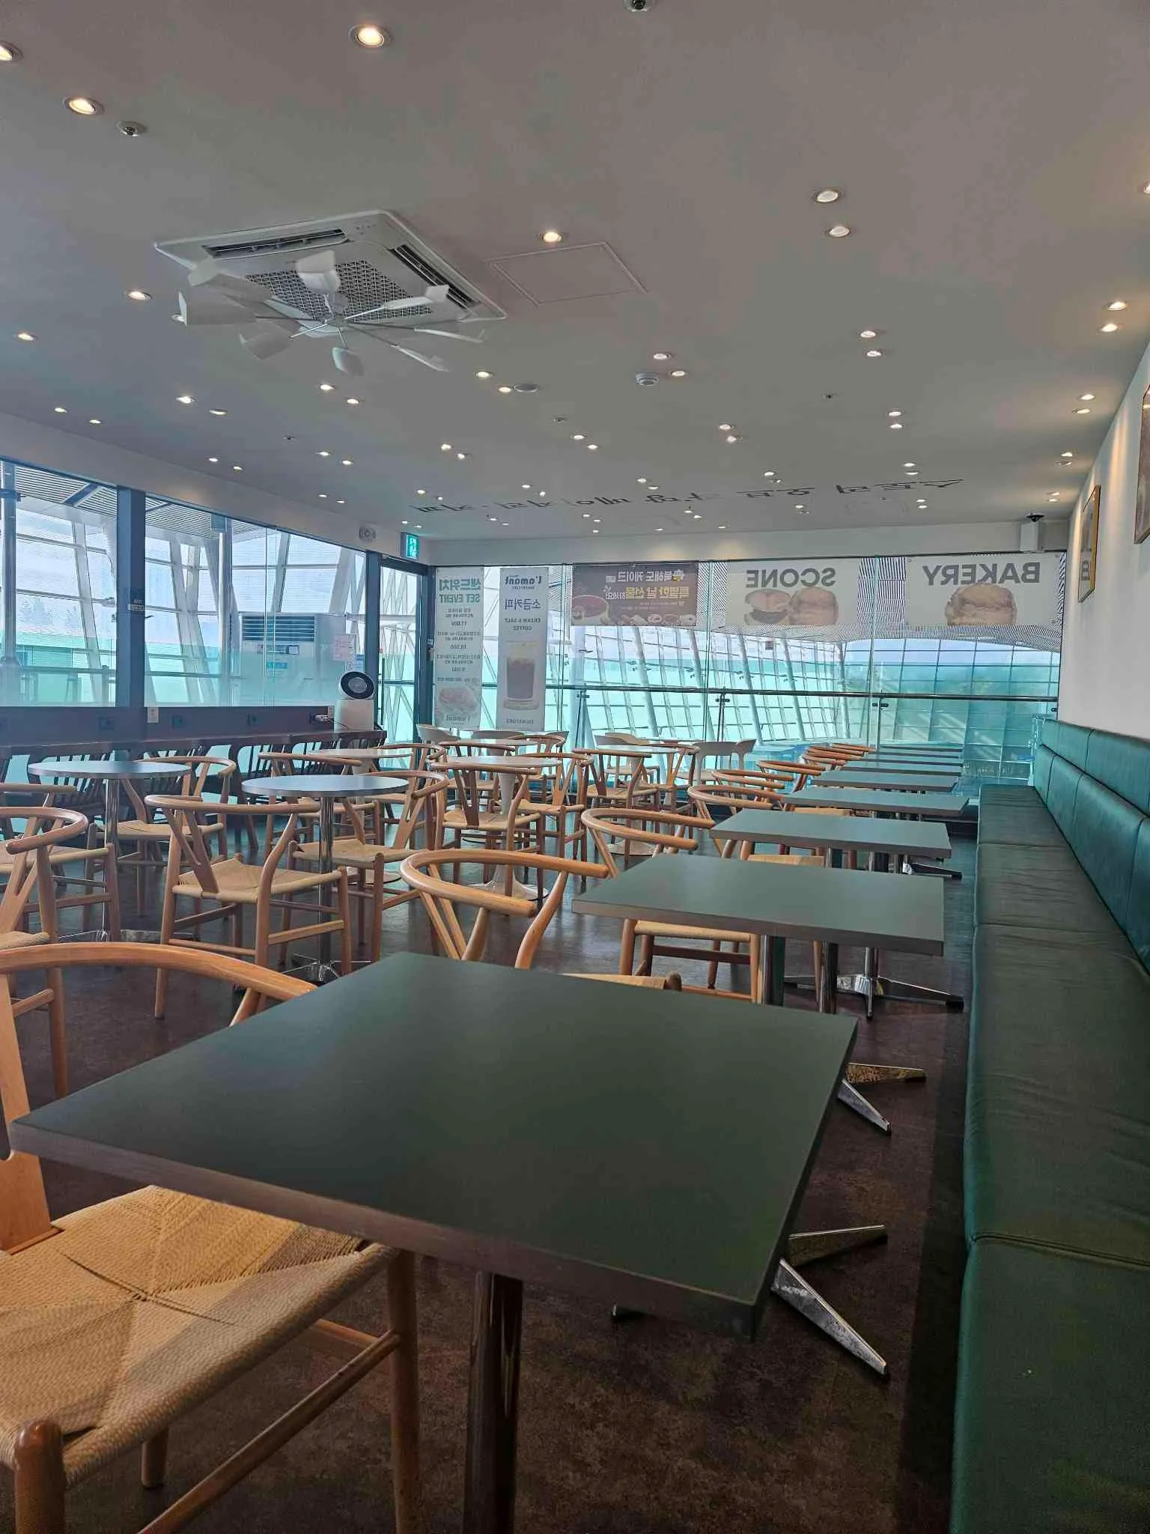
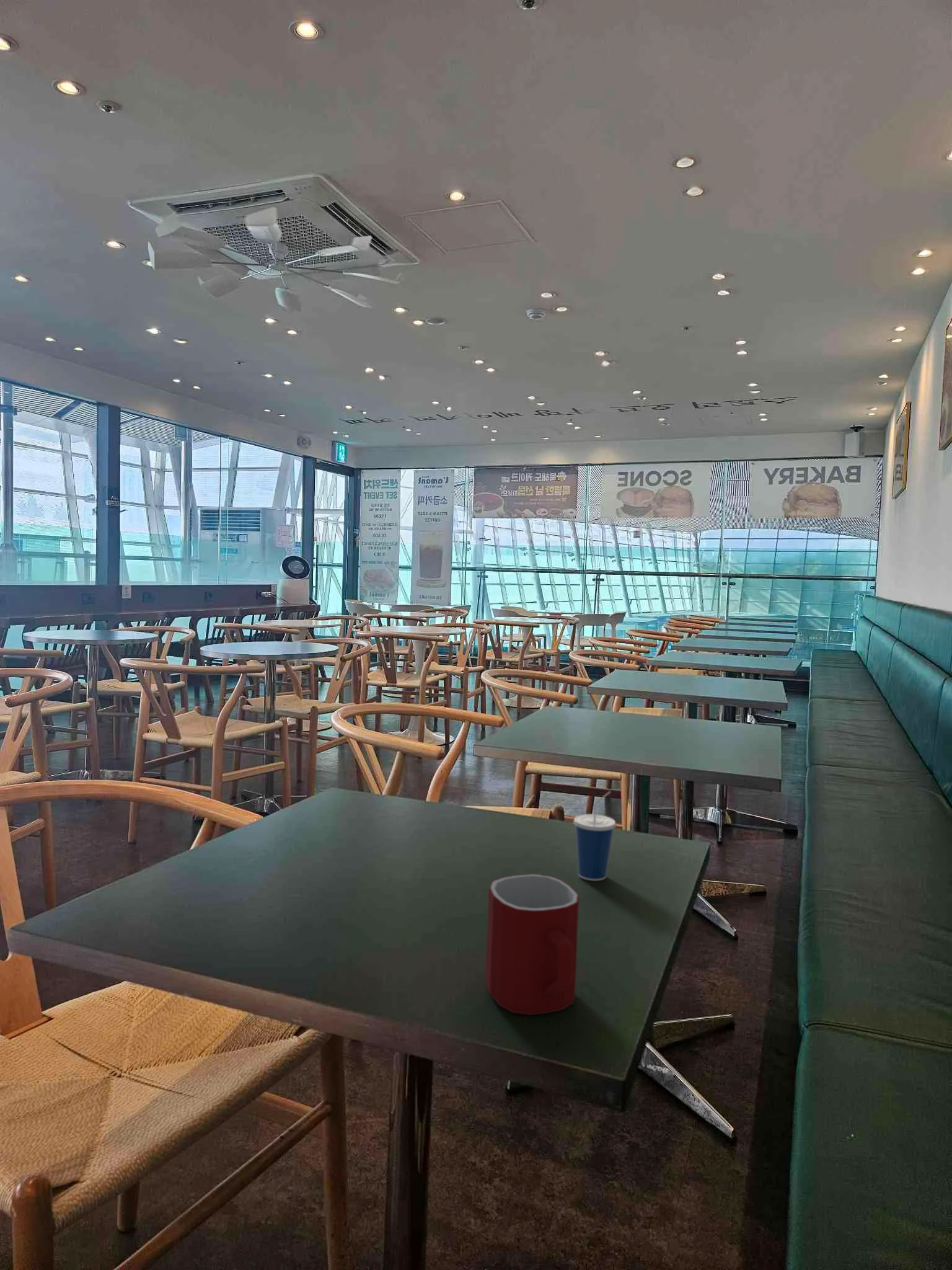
+ cup [573,791,617,881]
+ mug [485,873,580,1016]
